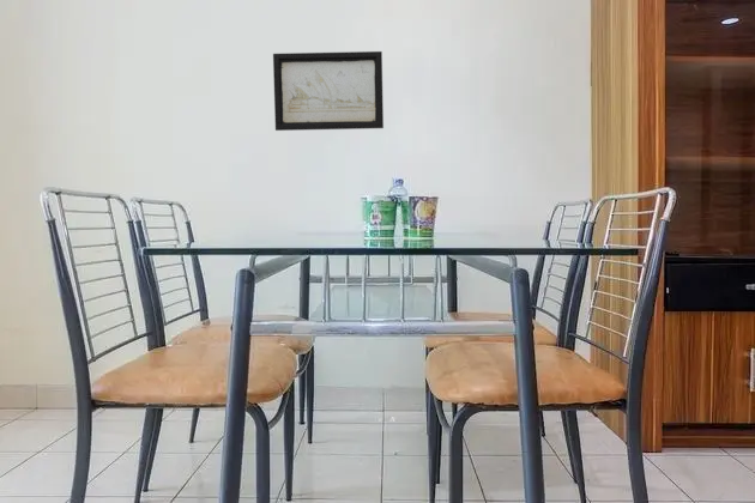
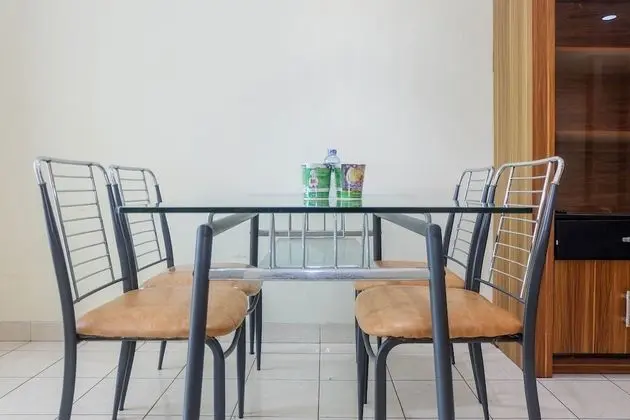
- wall art [272,50,385,132]
